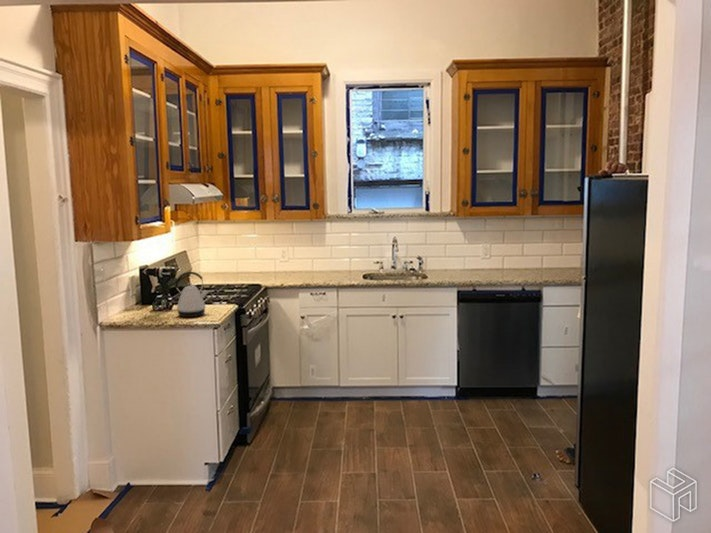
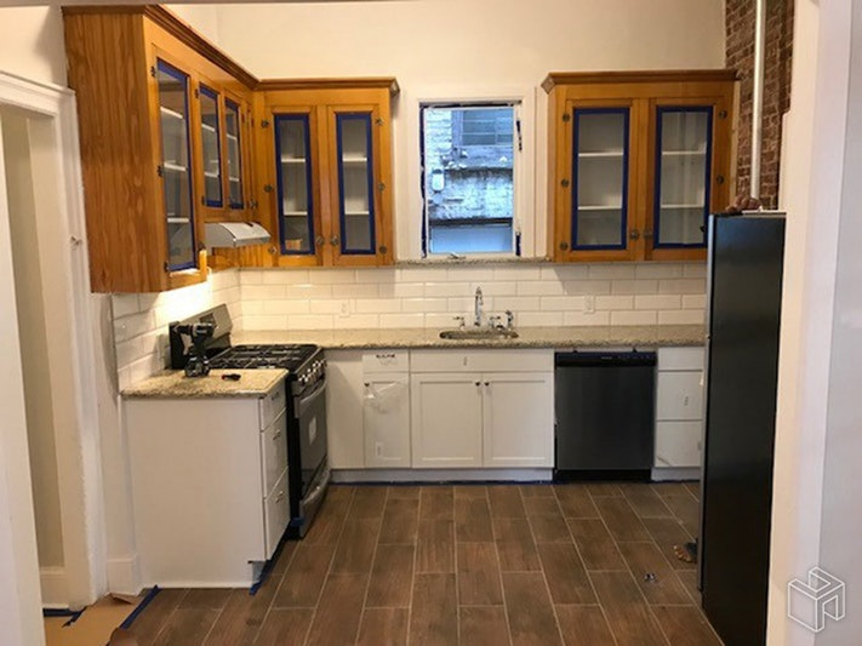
- kettle [173,271,209,318]
